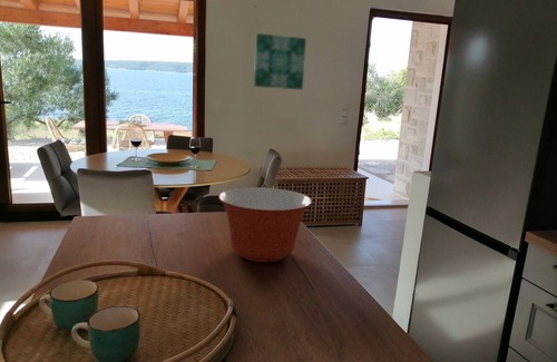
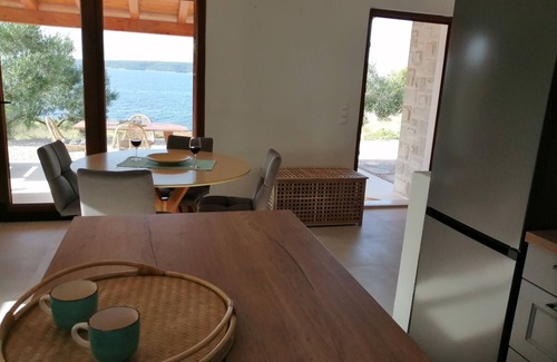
- mixing bowl [217,186,313,263]
- wall art [253,32,307,91]
